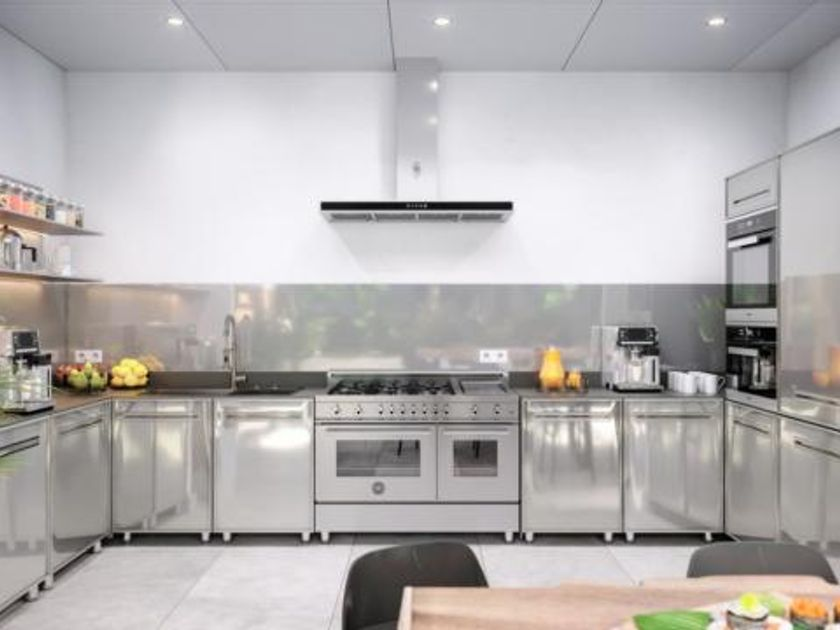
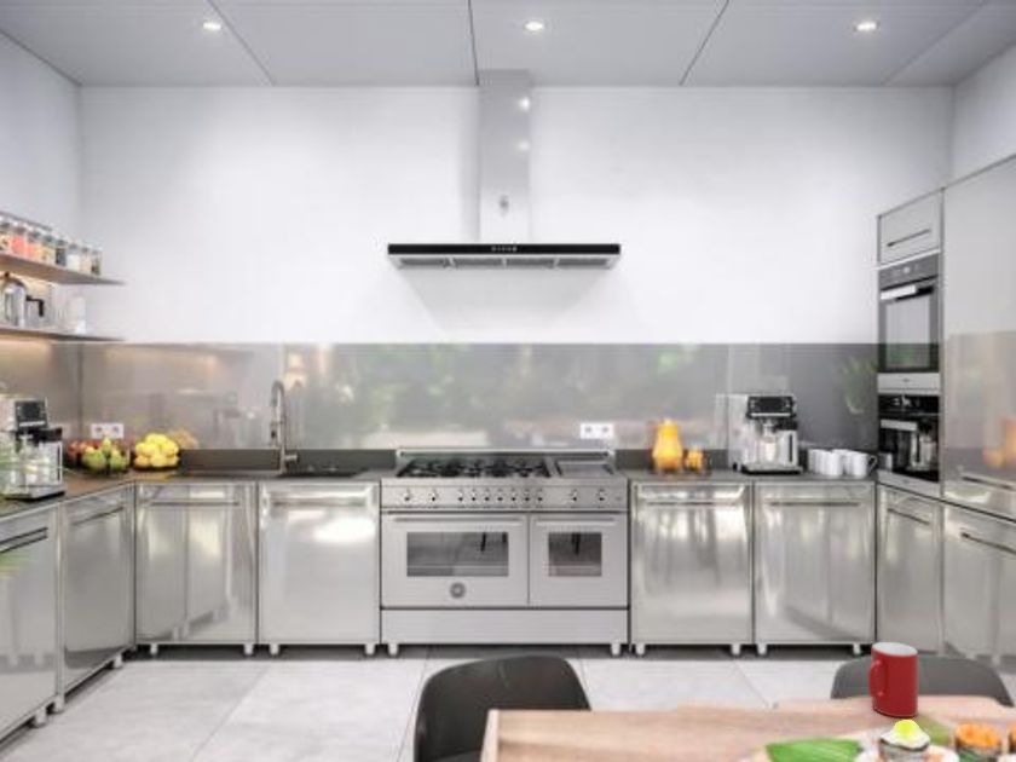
+ cup [867,641,919,718]
